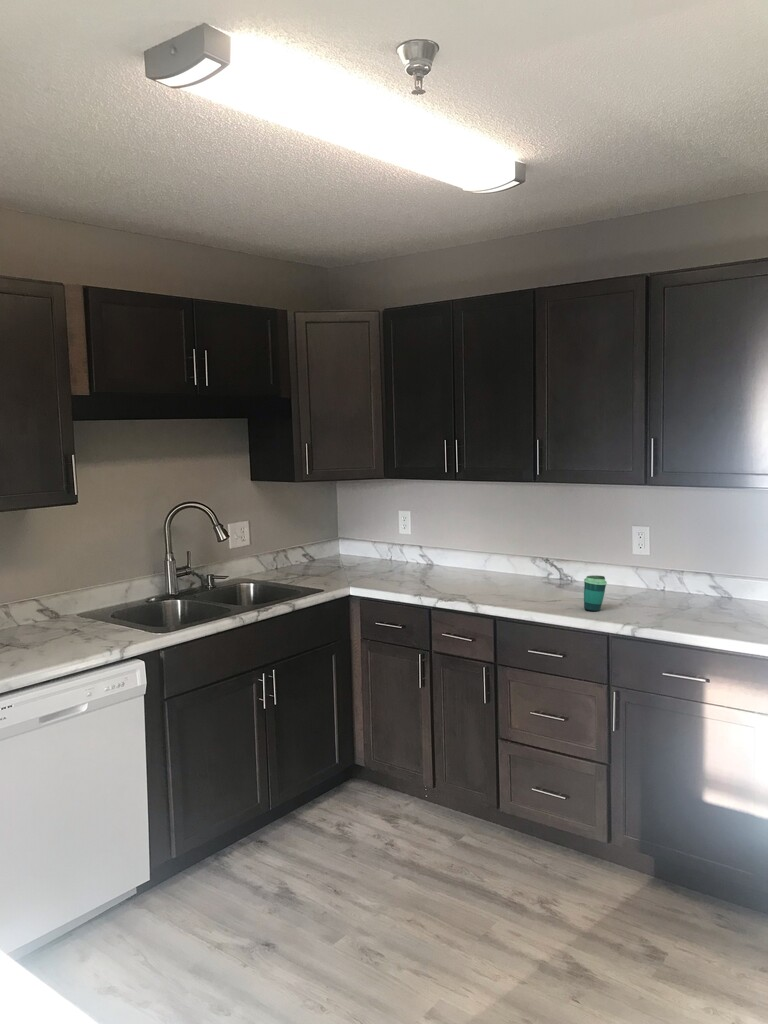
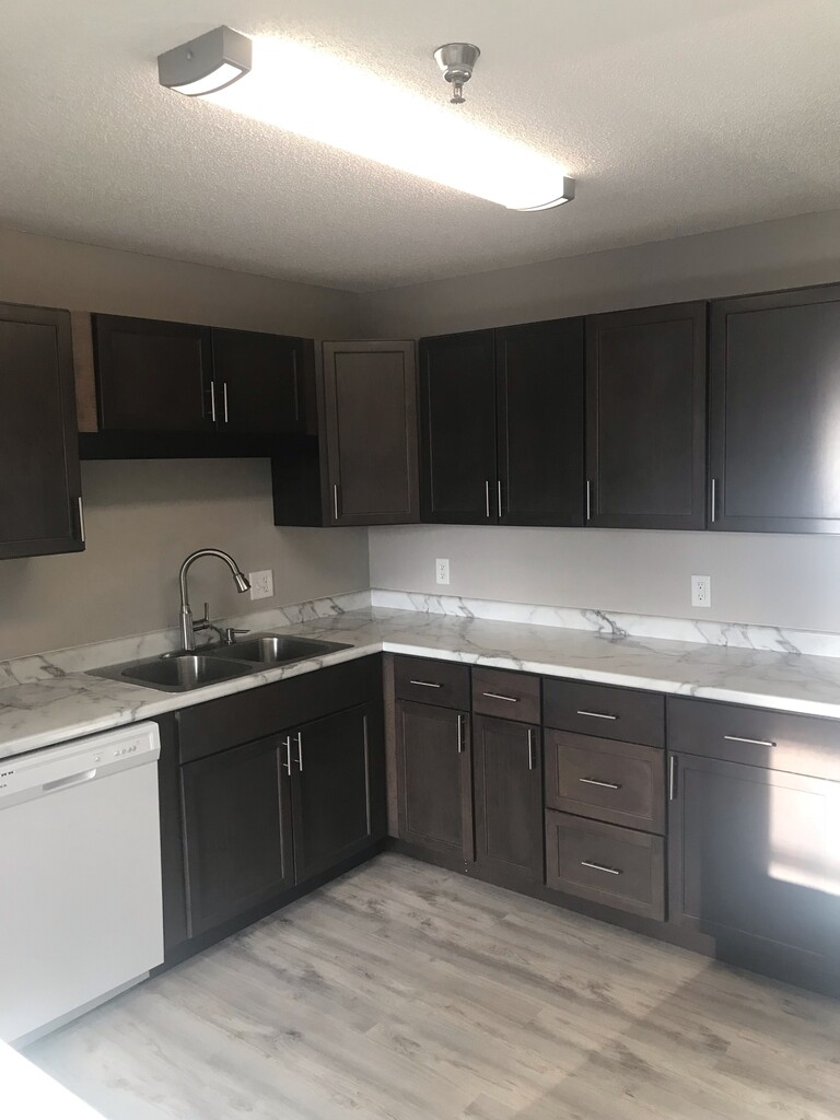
- cup [583,574,608,612]
